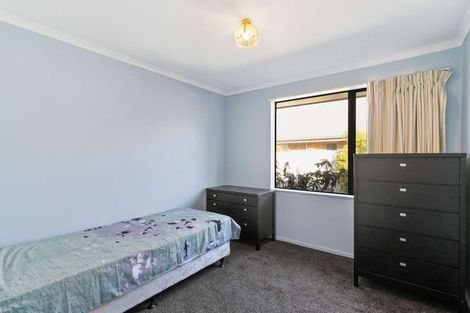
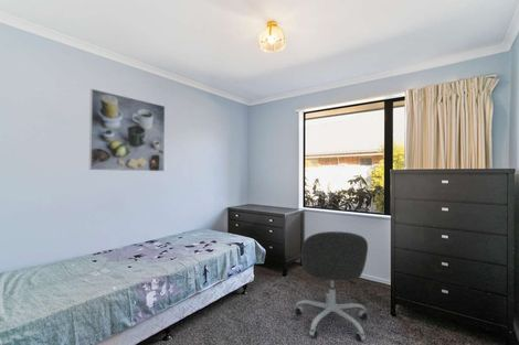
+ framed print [88,88,166,172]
+ office chair [294,230,369,343]
